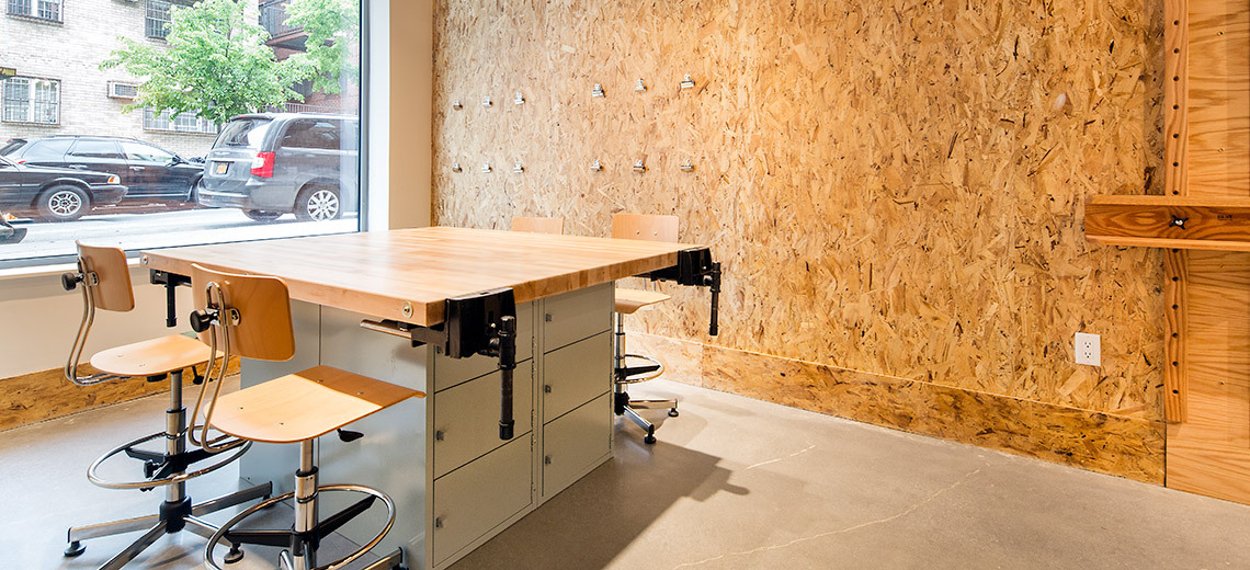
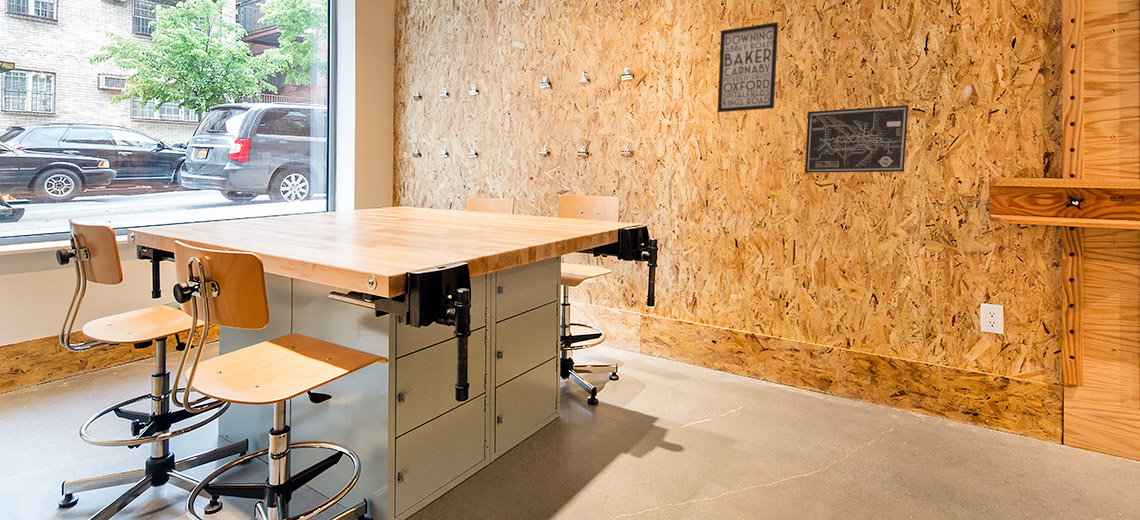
+ wall art [804,104,909,174]
+ wall art [717,21,779,113]
